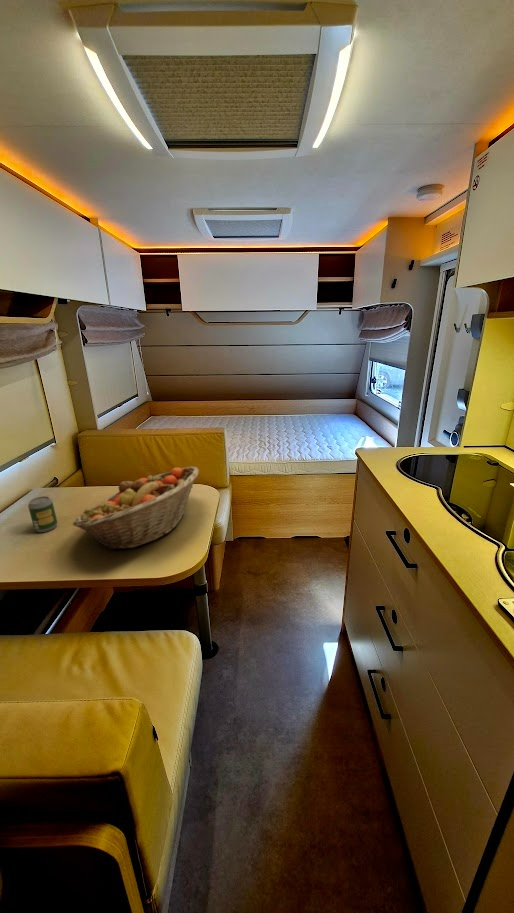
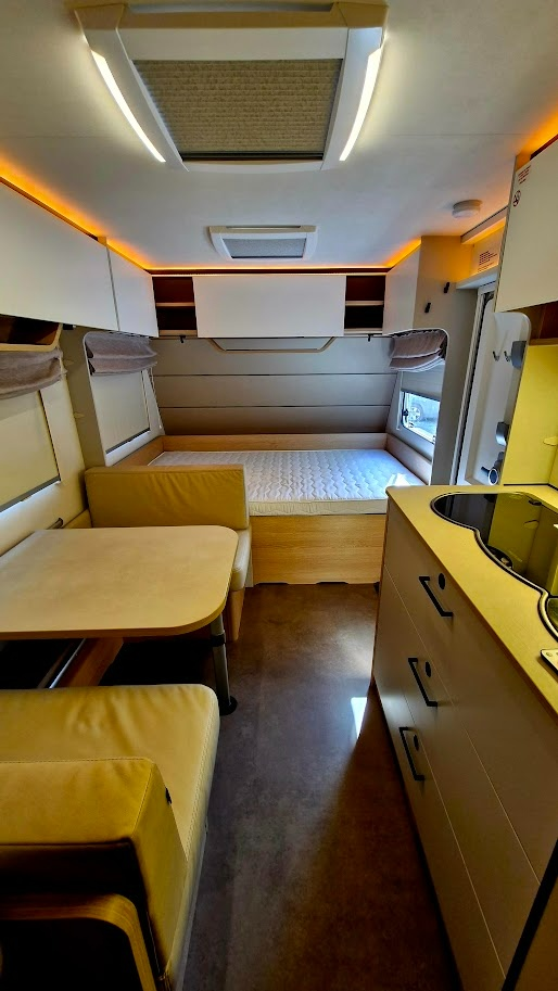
- fruit basket [71,466,200,551]
- soda can [27,495,58,533]
